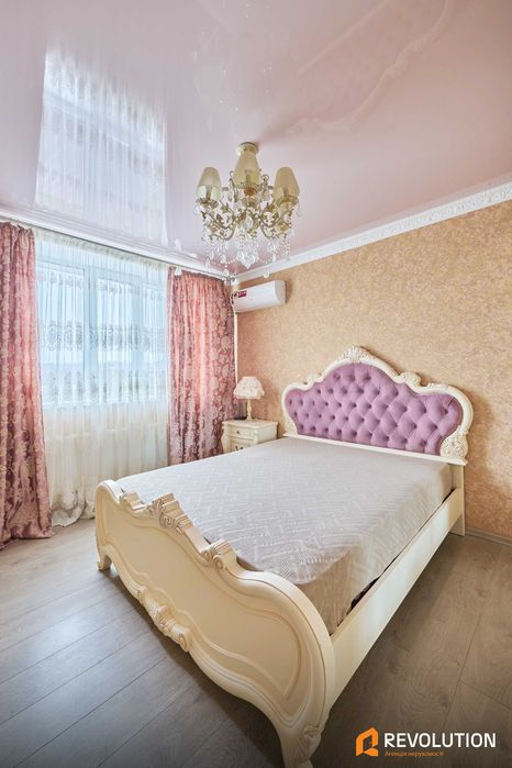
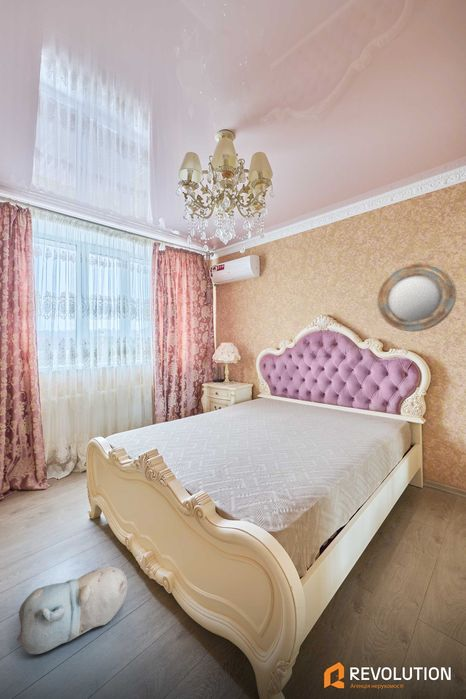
+ home mirror [376,262,457,332]
+ plush toy [16,565,129,655]
